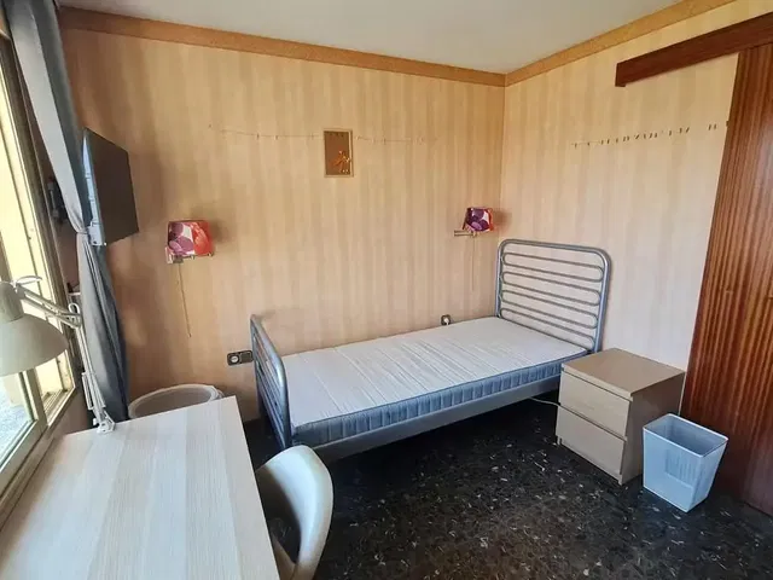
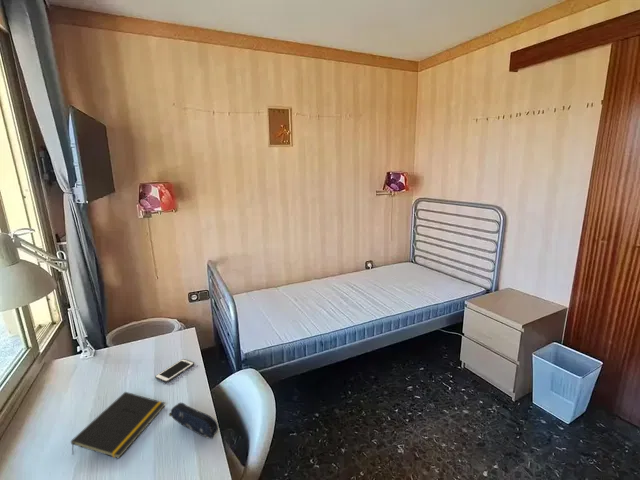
+ notepad [70,391,166,460]
+ pencil case [168,402,219,440]
+ cell phone [154,358,195,384]
